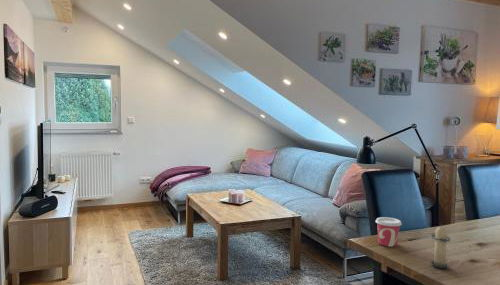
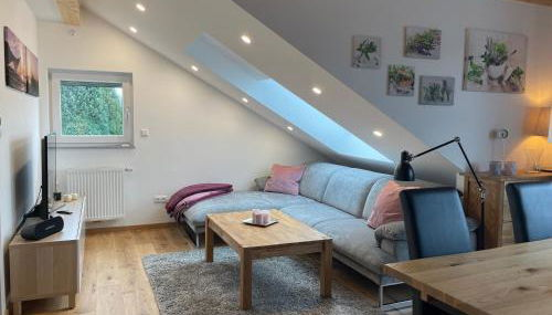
- candle [430,223,452,269]
- cup [374,216,403,247]
